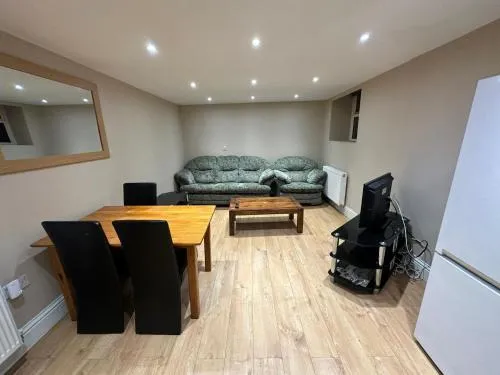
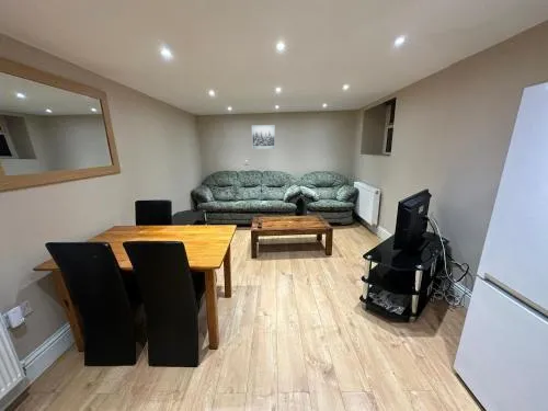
+ wall art [251,124,276,150]
